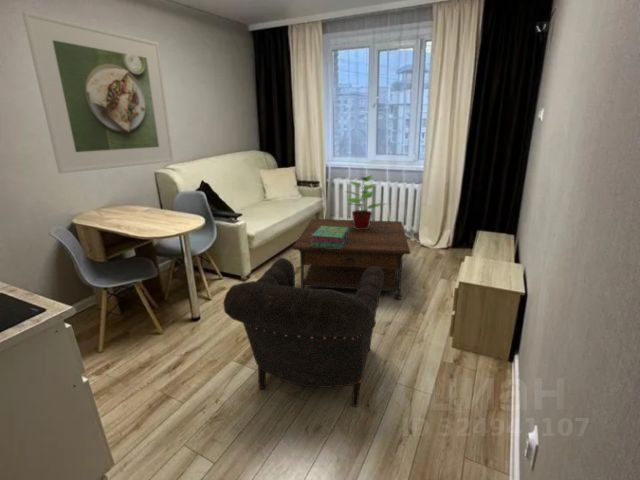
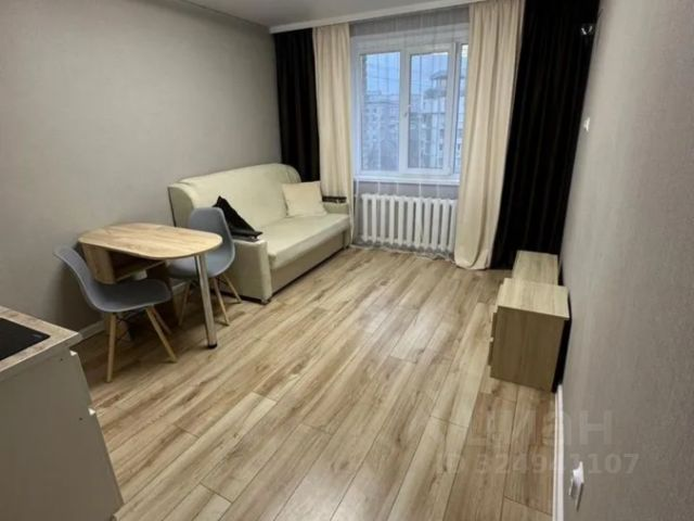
- potted plant [344,174,387,229]
- stack of books [311,226,350,249]
- coffee table [291,218,411,300]
- armchair [222,257,384,408]
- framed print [21,10,175,175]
